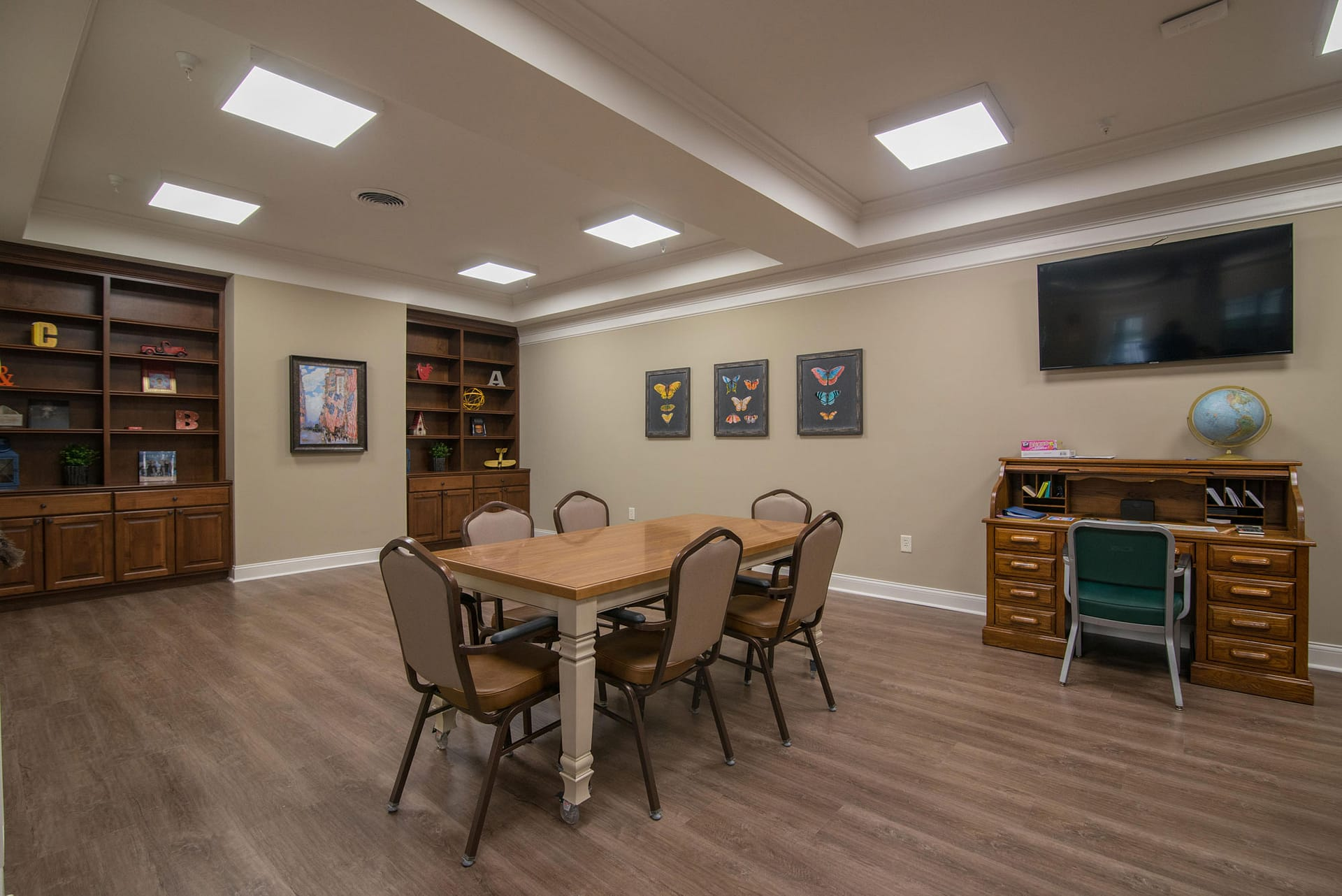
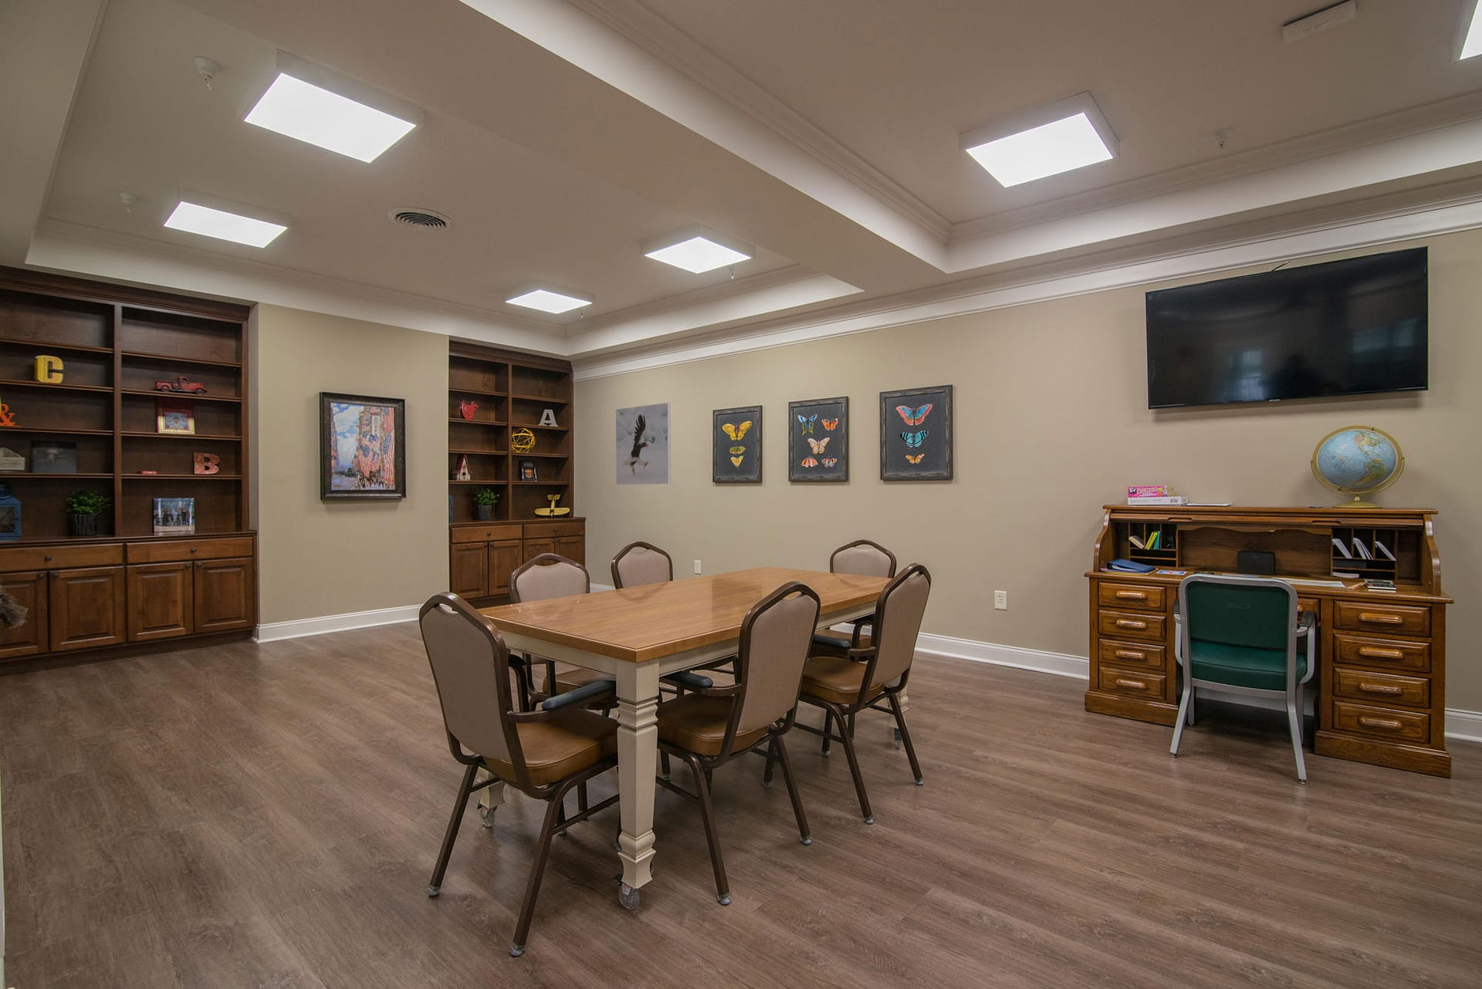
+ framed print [614,402,671,486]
